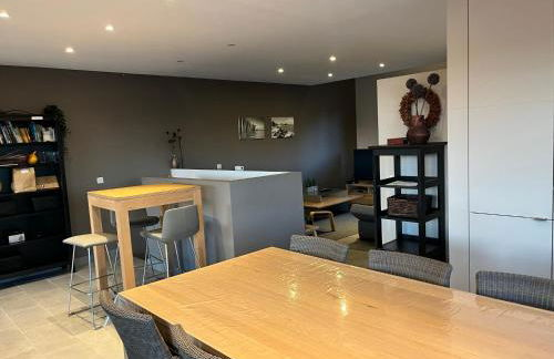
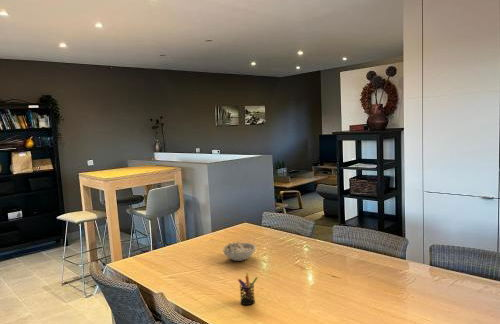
+ pen holder [237,272,258,306]
+ bowl [221,240,256,262]
